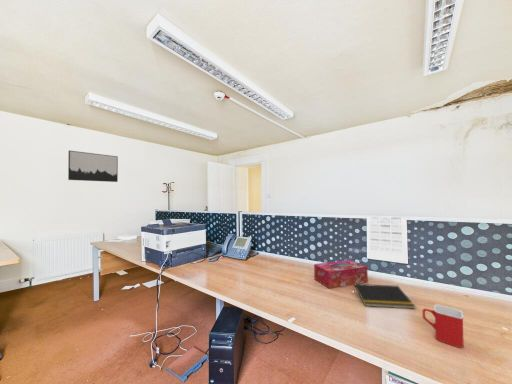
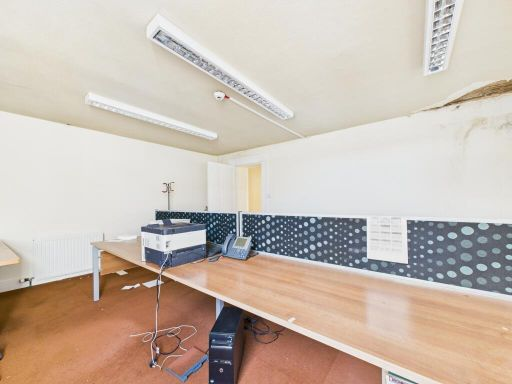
- tissue box [313,259,369,289]
- notepad [353,283,416,310]
- wall art [67,150,119,183]
- mug [422,303,465,349]
